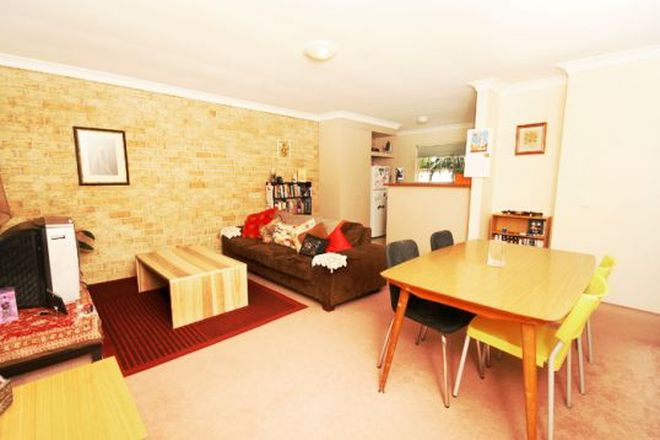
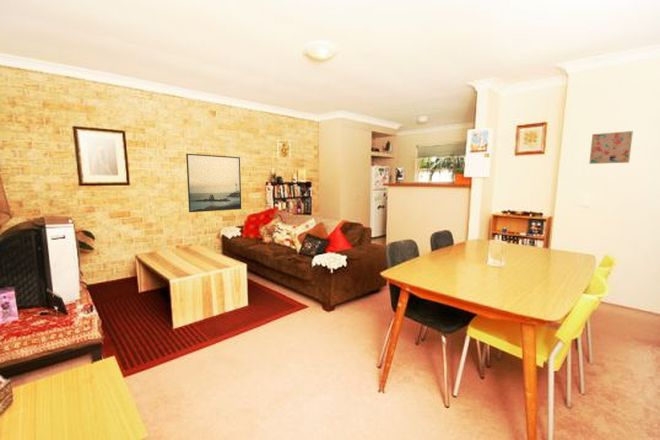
+ wall art [588,130,634,165]
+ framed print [185,153,242,213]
